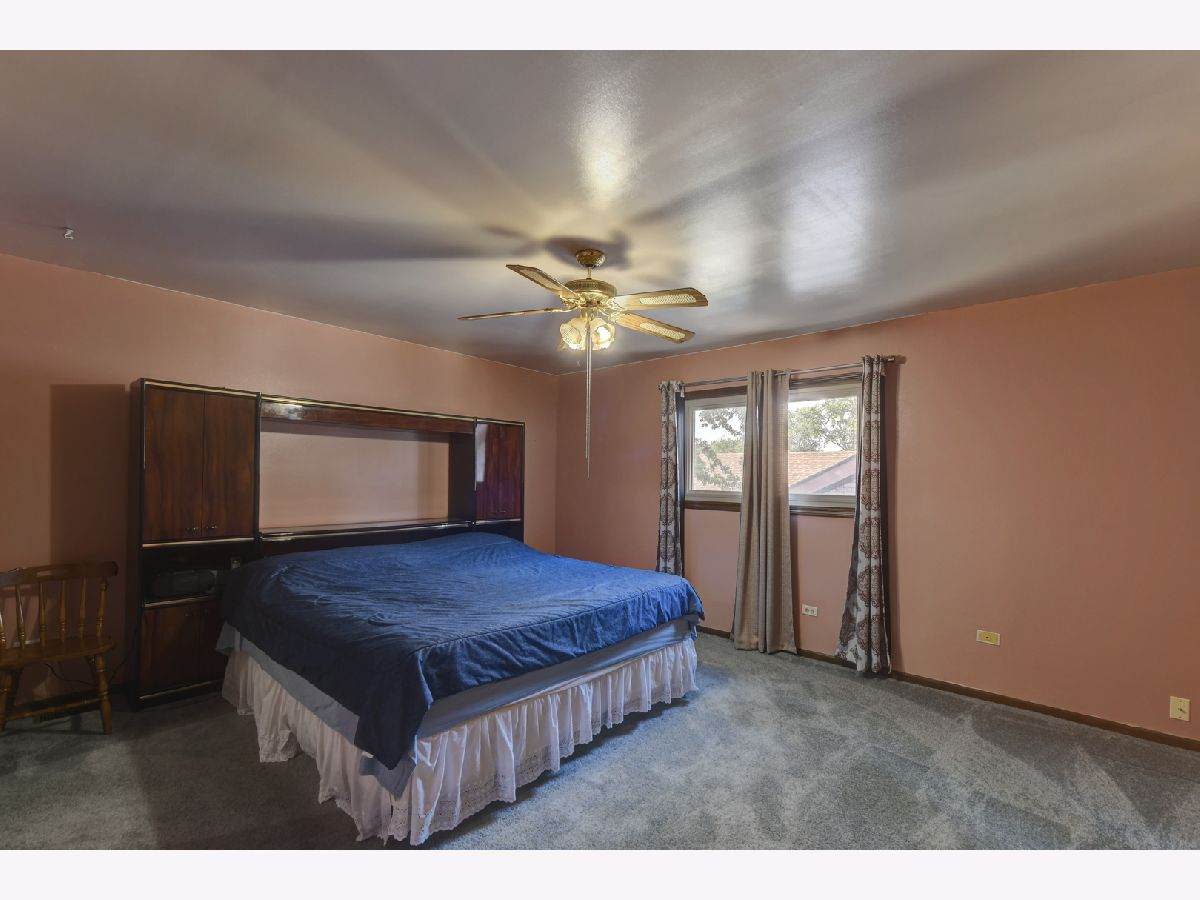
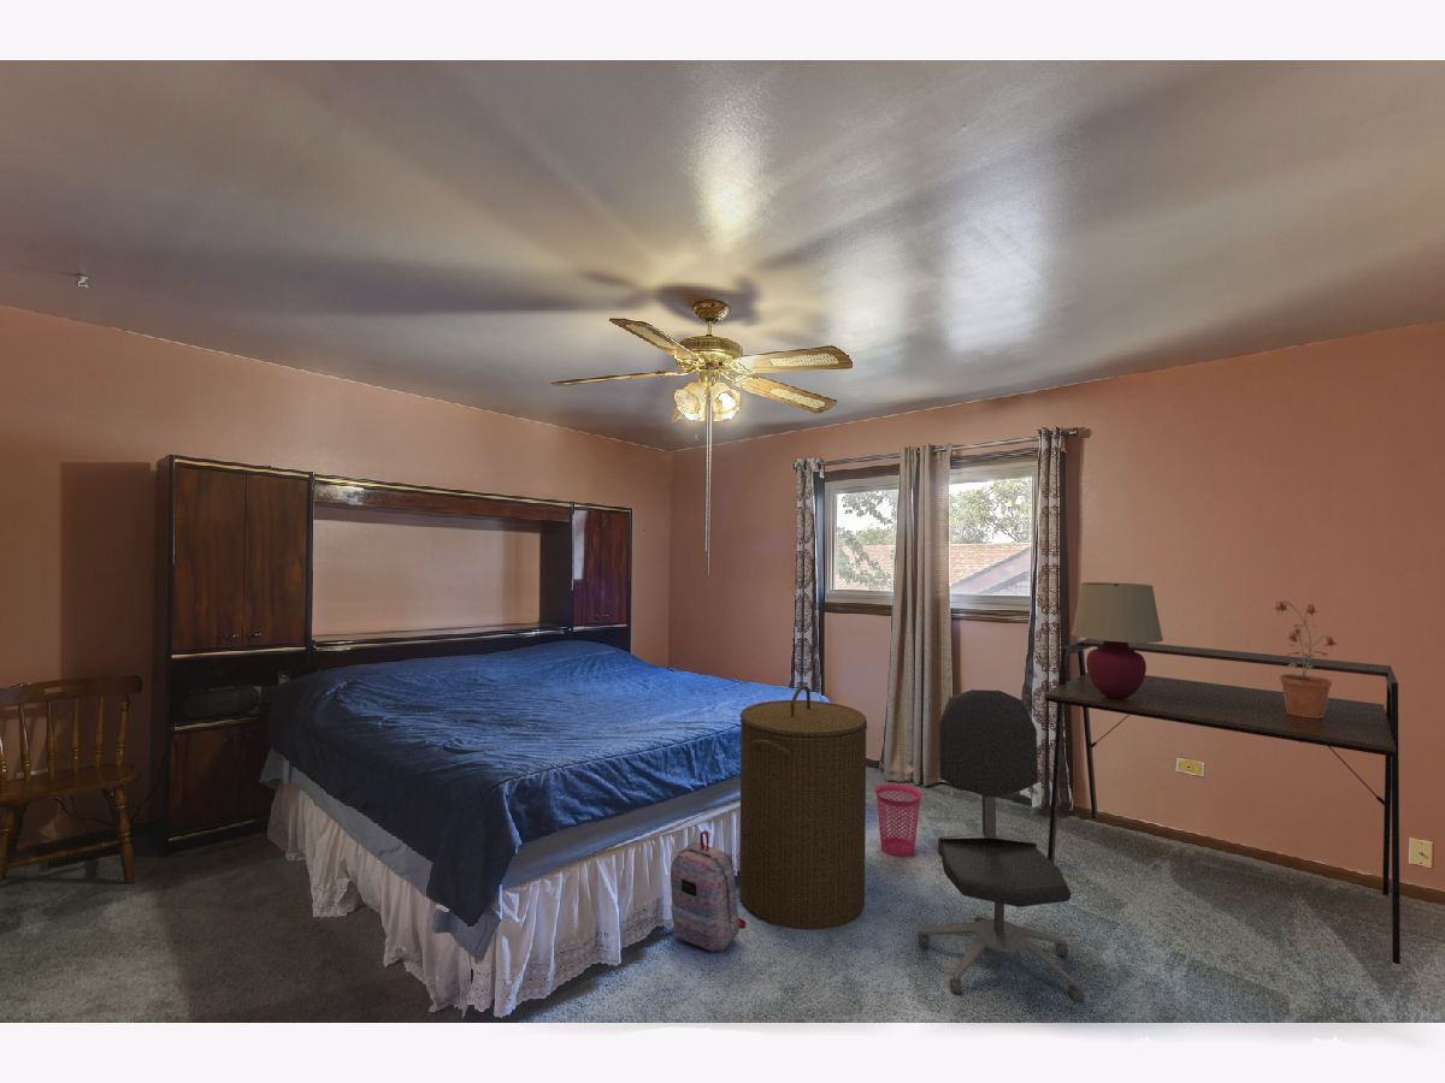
+ table lamp [1071,581,1164,699]
+ waste basket [873,782,924,858]
+ laundry hamper [738,685,868,931]
+ desk [1043,638,1402,965]
+ office chair [918,688,1085,1002]
+ backpack [670,829,747,953]
+ potted plant [1270,599,1338,718]
